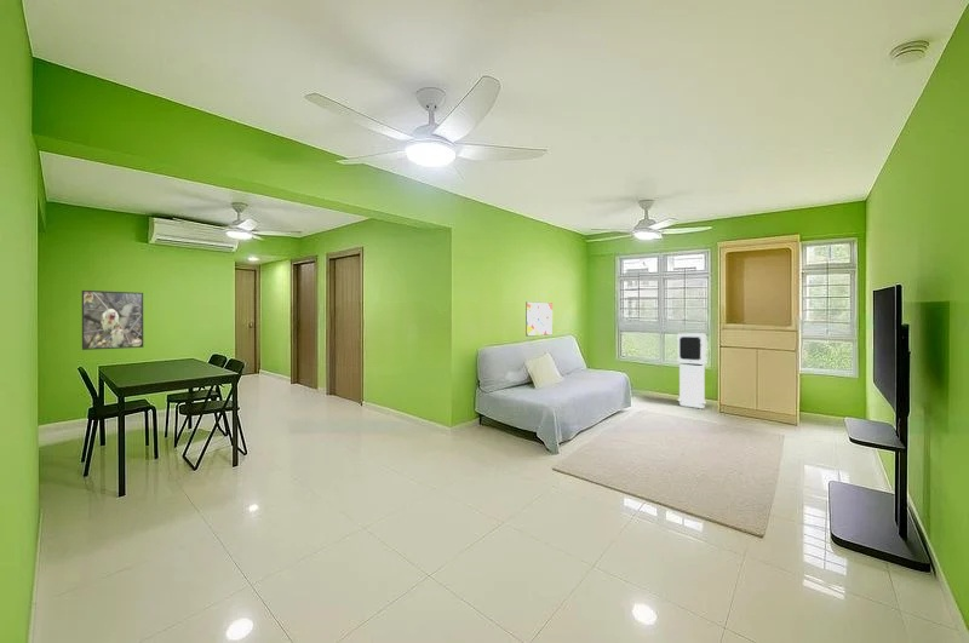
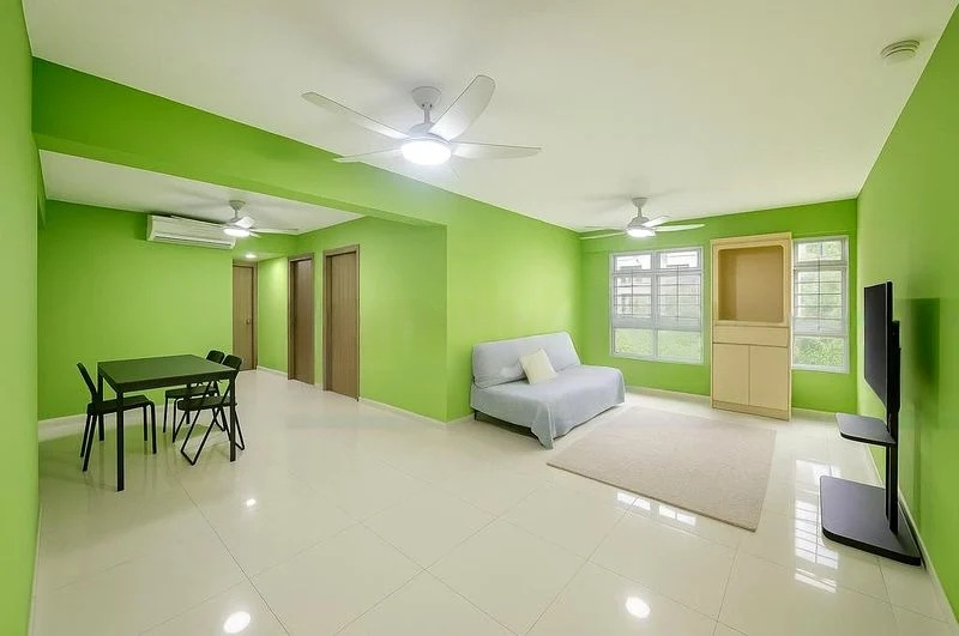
- wall art [524,300,554,338]
- air purifier [677,332,707,409]
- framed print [81,289,144,351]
